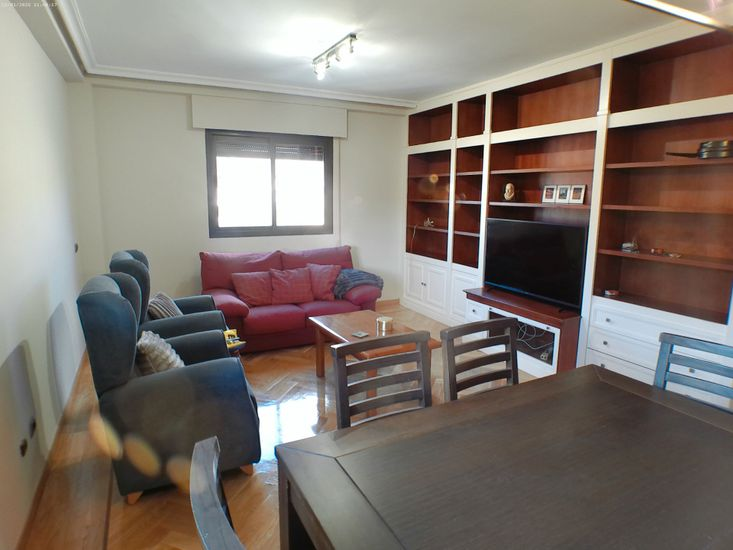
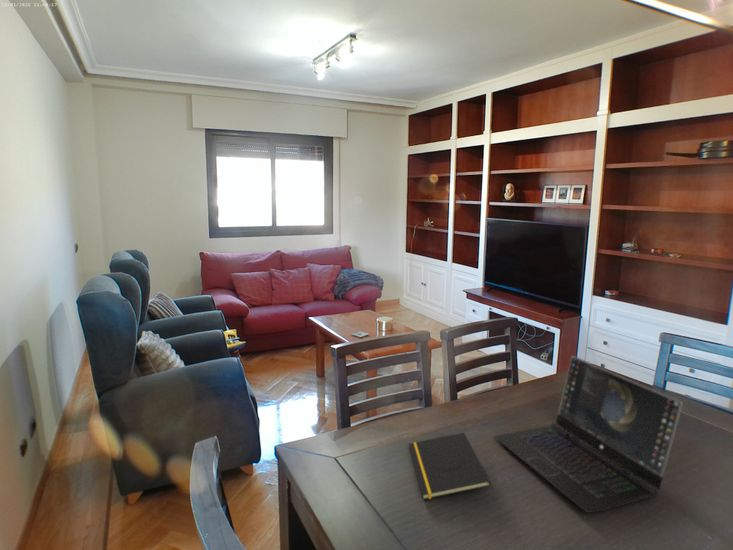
+ laptop [494,355,684,514]
+ notepad [408,432,492,501]
